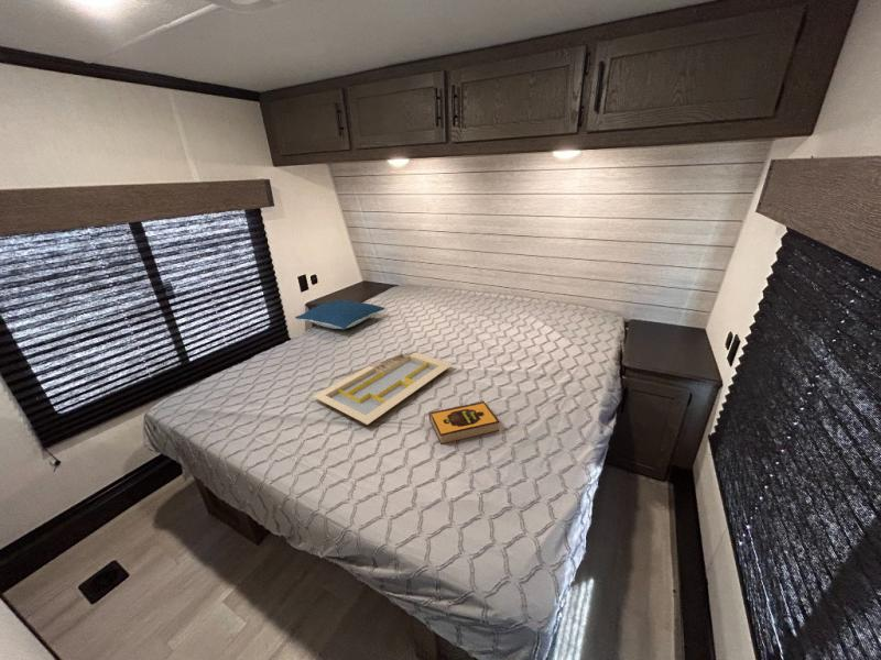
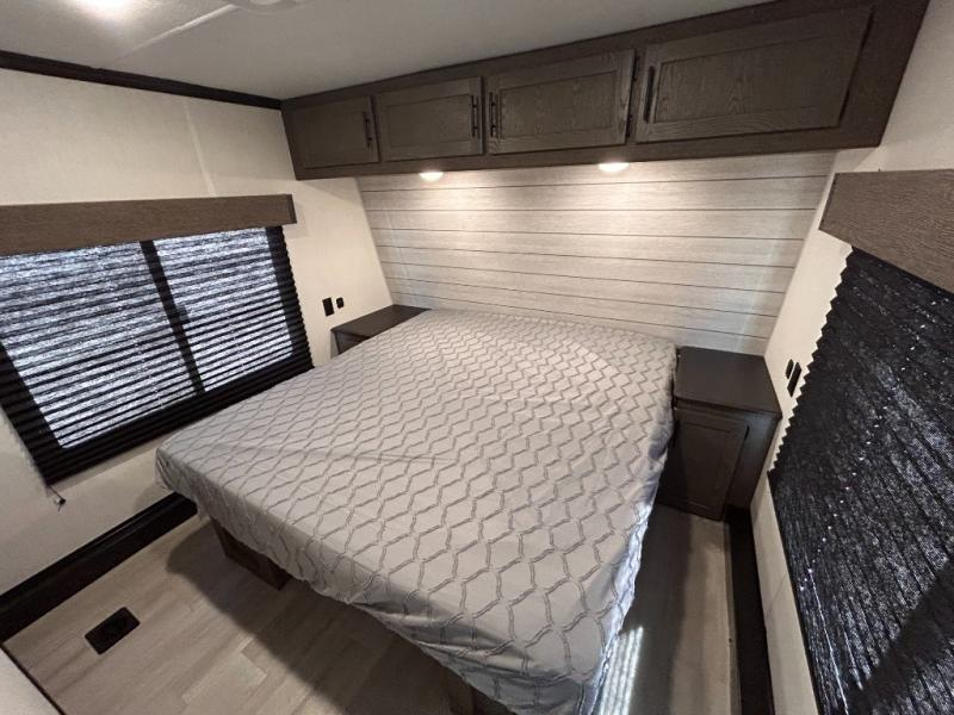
- hardback book [427,399,500,446]
- serving tray [312,351,454,426]
- pillow [294,299,387,330]
